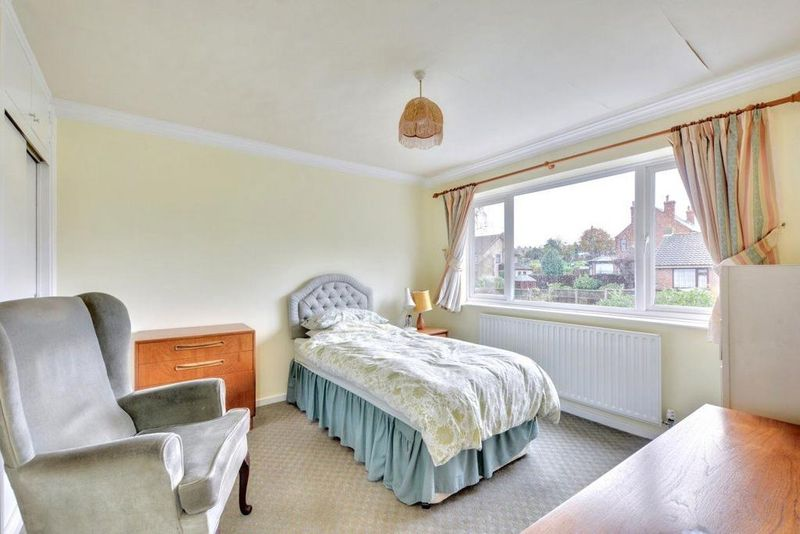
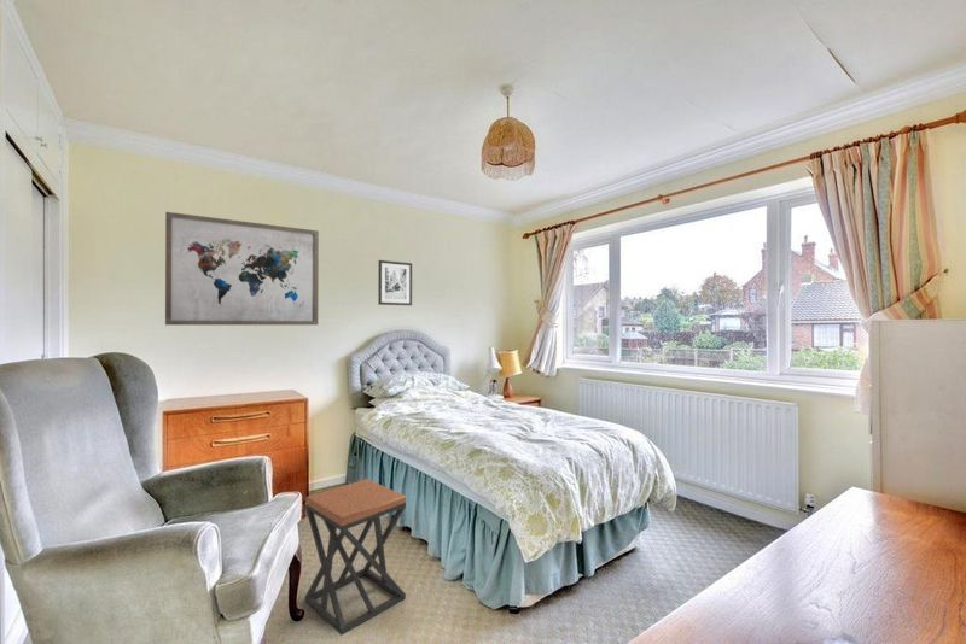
+ stool [304,478,407,636]
+ wall art [164,211,320,326]
+ wall art [377,259,413,306]
